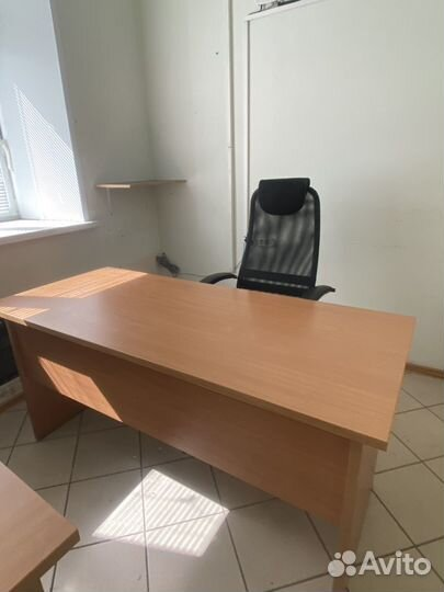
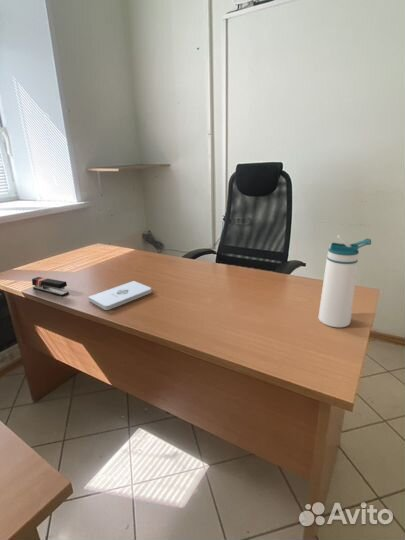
+ water bottle [318,234,372,328]
+ notepad [87,280,152,311]
+ stapler [31,276,70,297]
